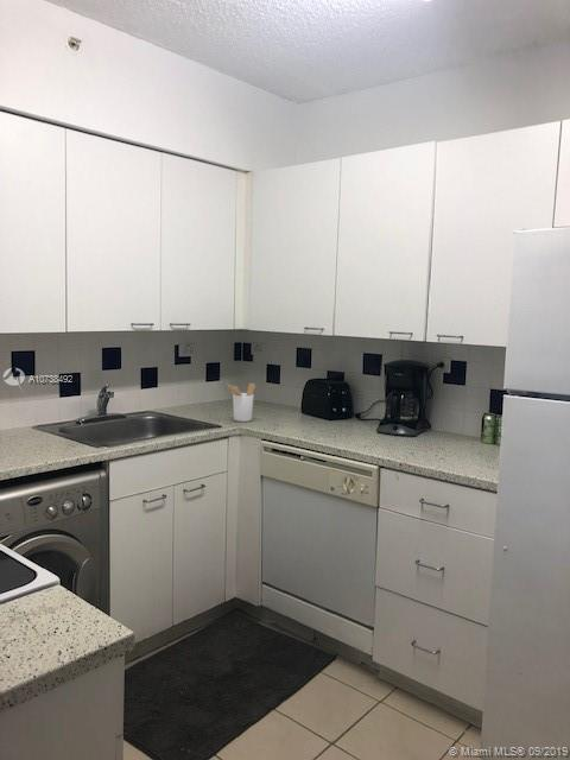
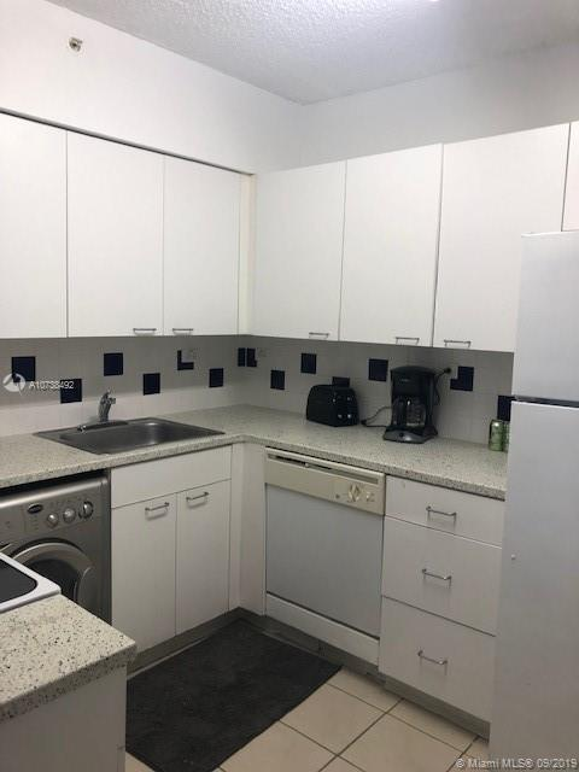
- utensil holder [226,382,256,423]
